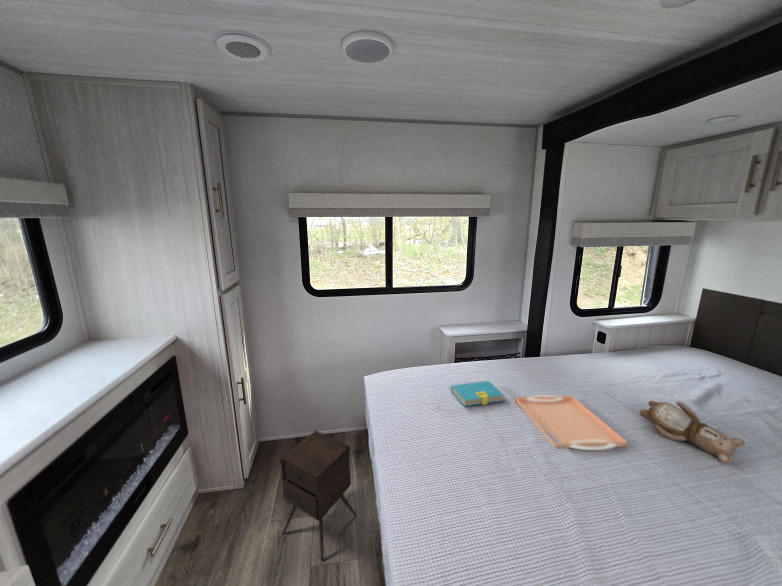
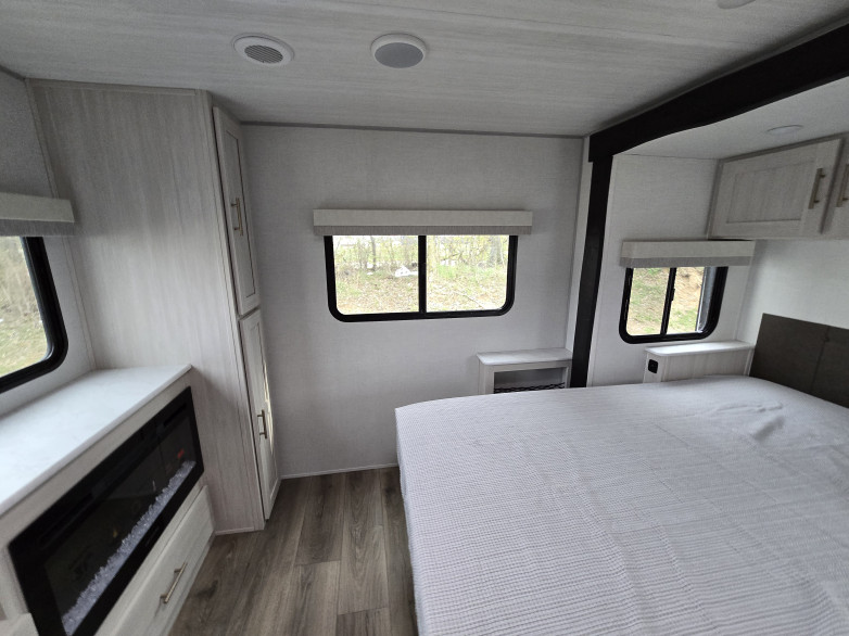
- teddy bear [638,399,746,464]
- book [449,380,505,407]
- serving tray [514,394,629,451]
- side table [279,429,357,562]
